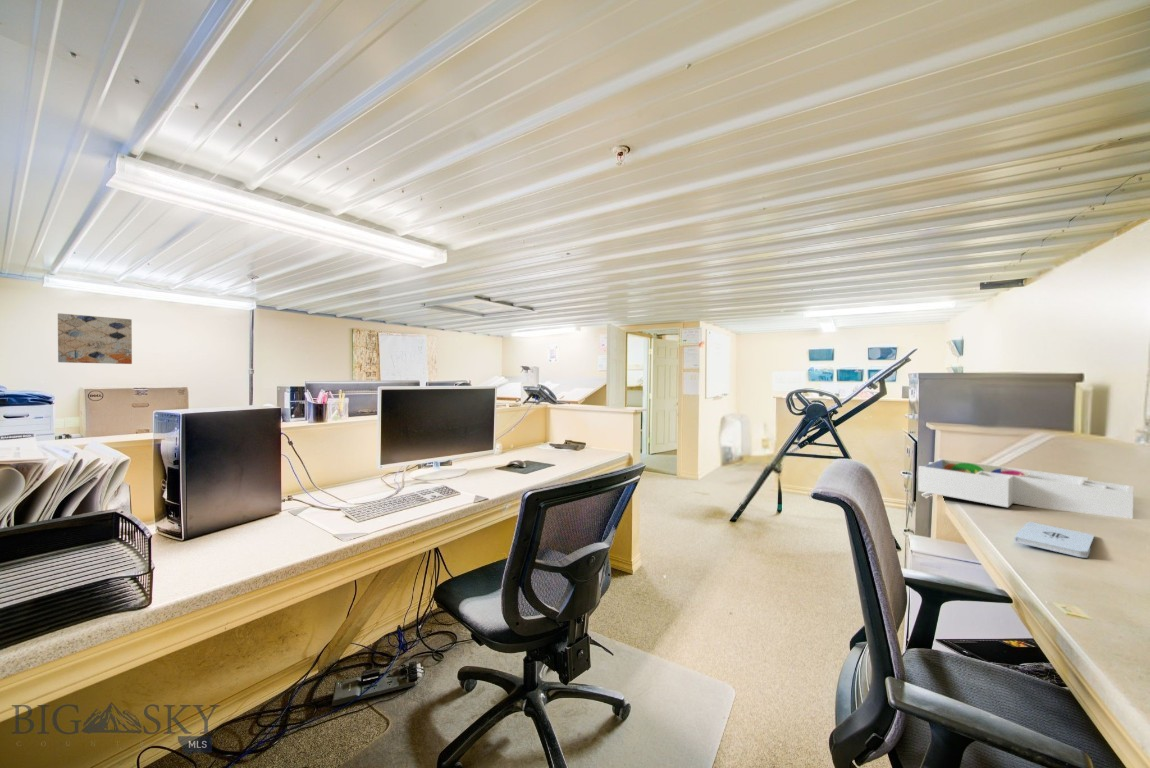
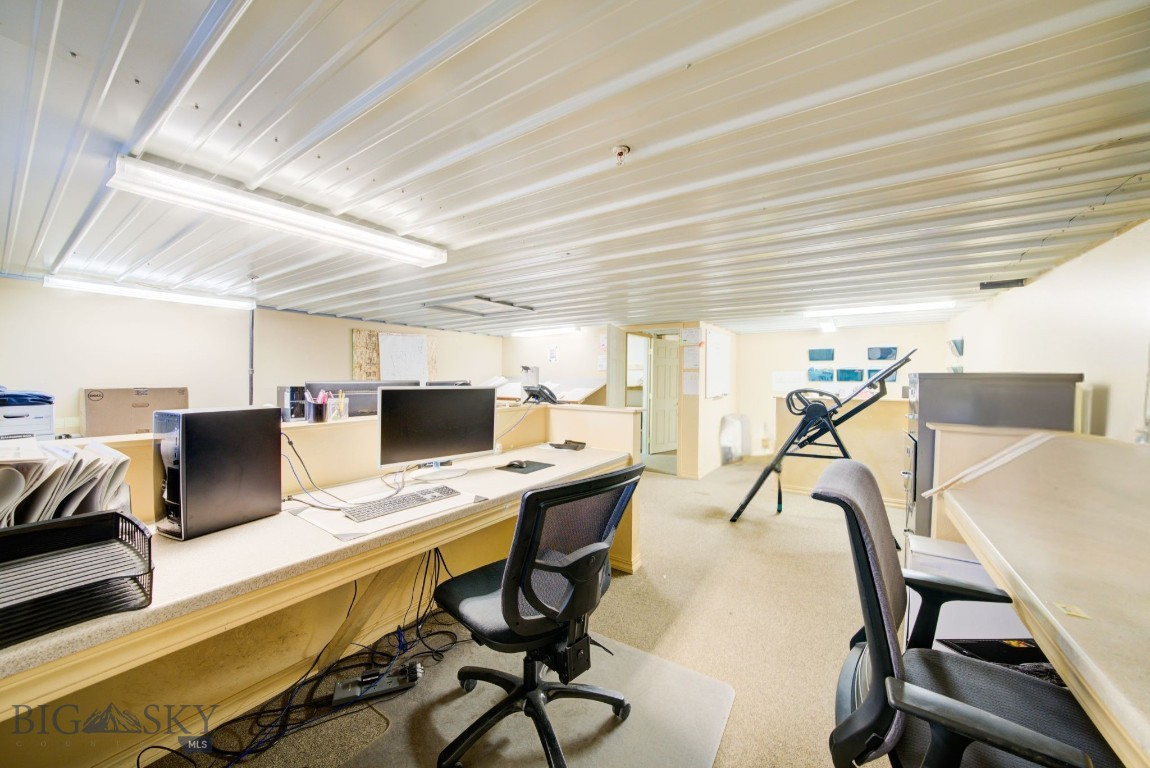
- wall art [57,312,133,365]
- desk organizer [917,458,1135,520]
- notepad [1013,521,1095,559]
